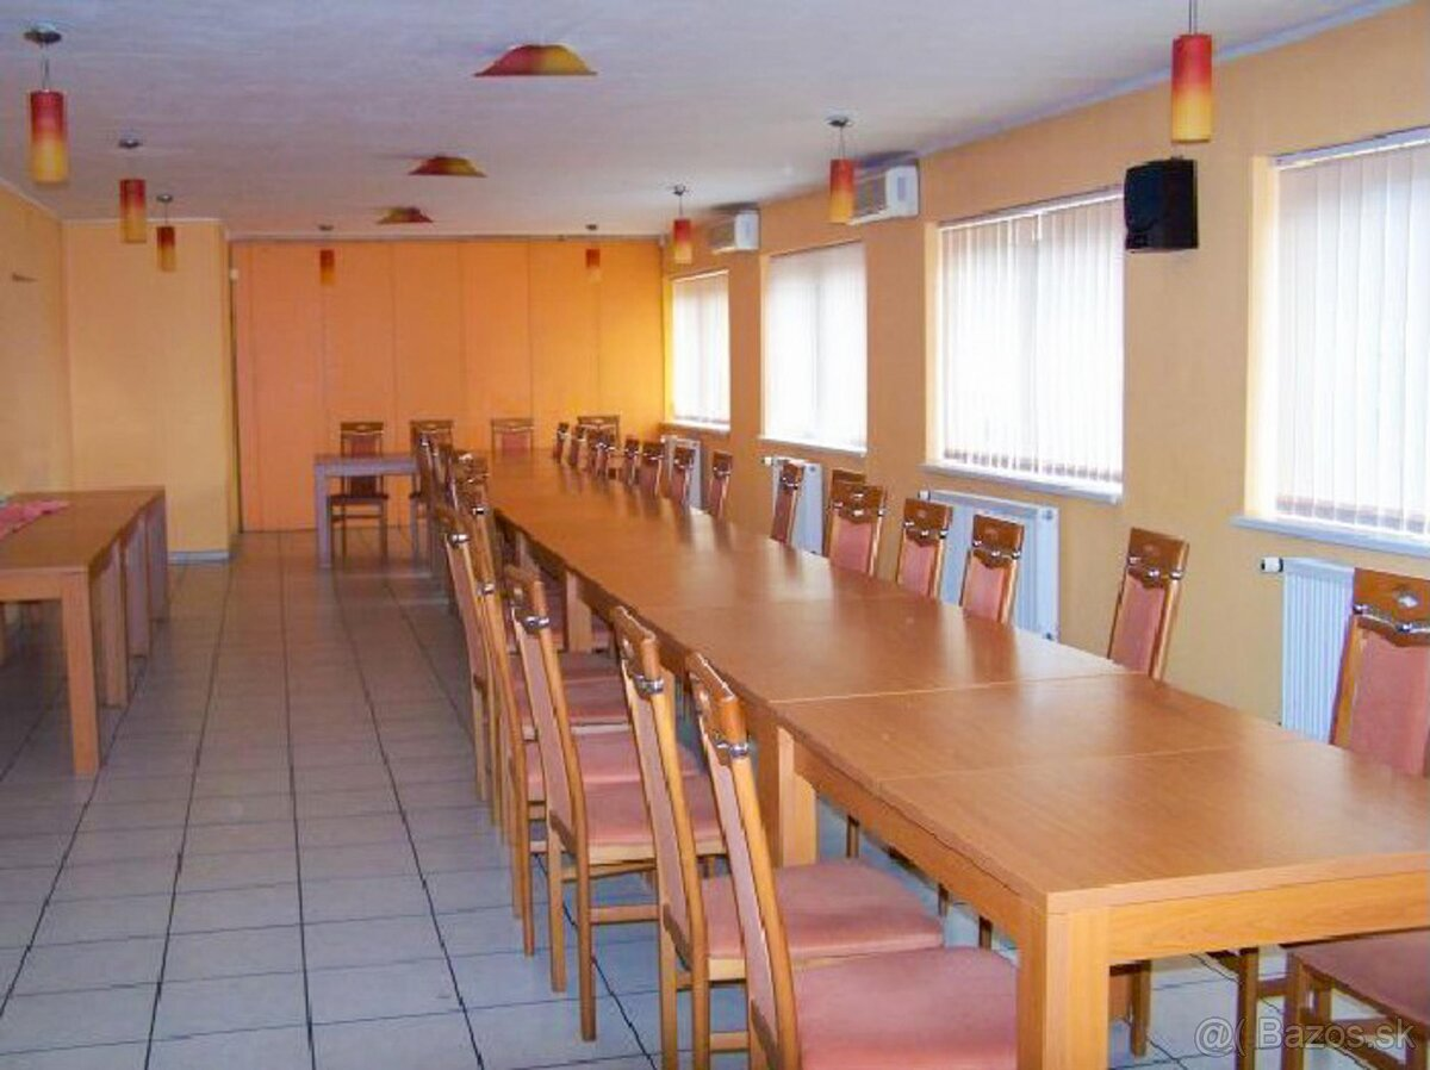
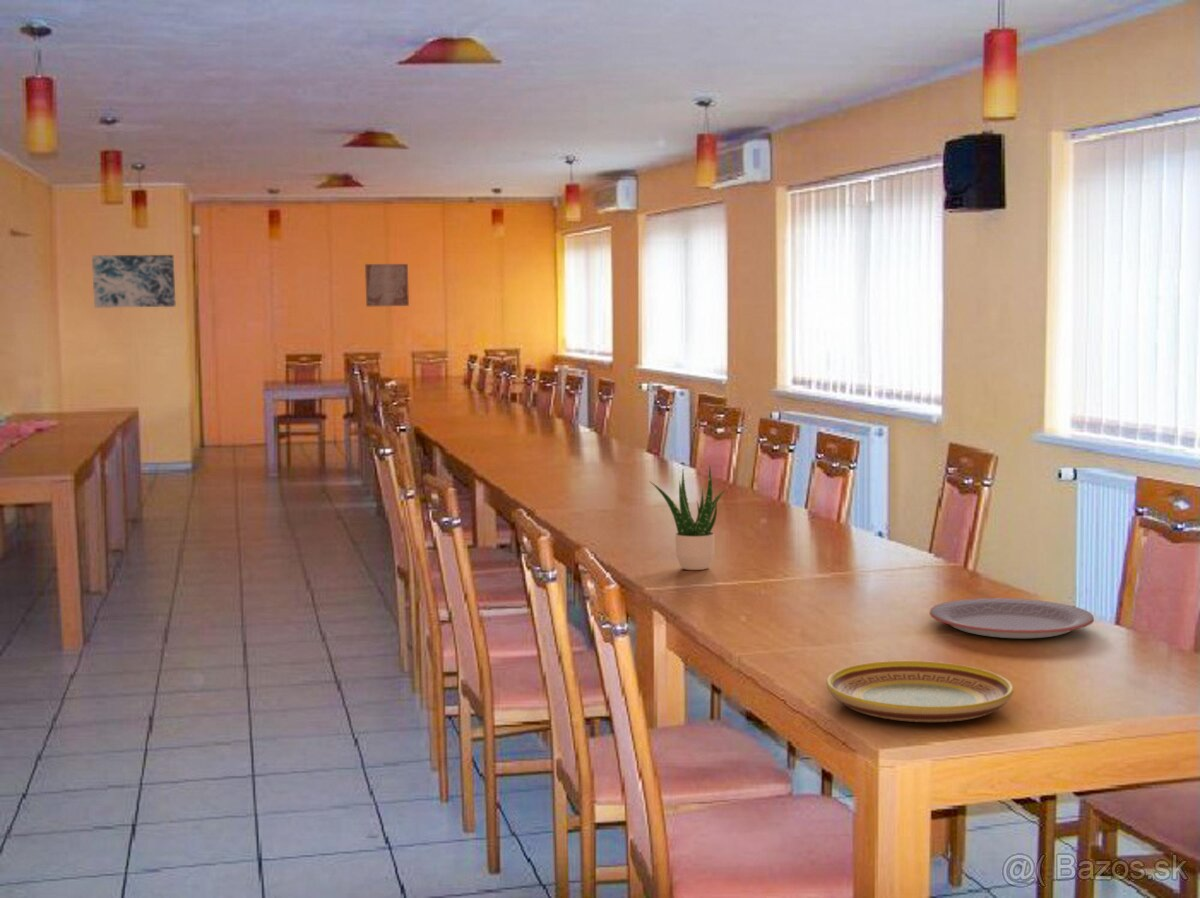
+ potted plant [648,464,727,571]
+ wall art [91,254,177,309]
+ wall art [364,263,410,307]
+ plate [928,597,1095,639]
+ plate [825,660,1015,723]
